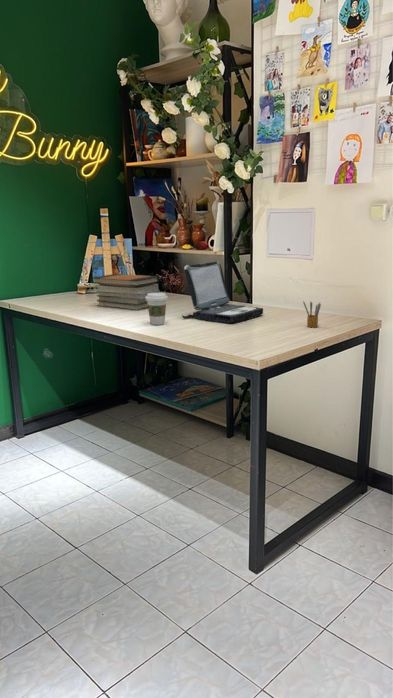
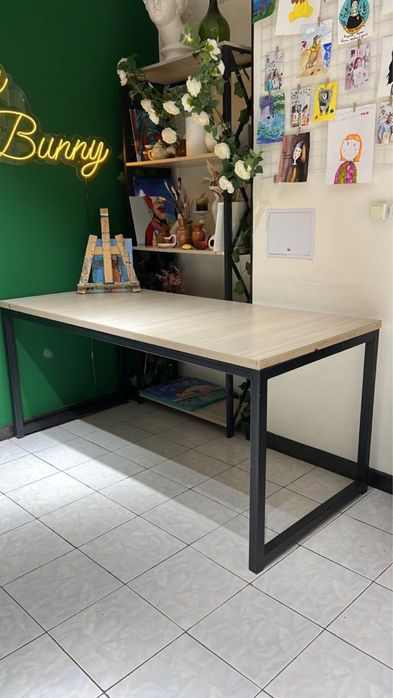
- pencil box [302,300,322,328]
- laptop [181,261,264,324]
- coffee cup [146,292,169,326]
- book stack [91,273,160,311]
